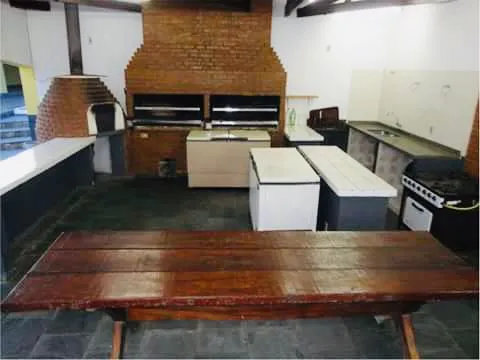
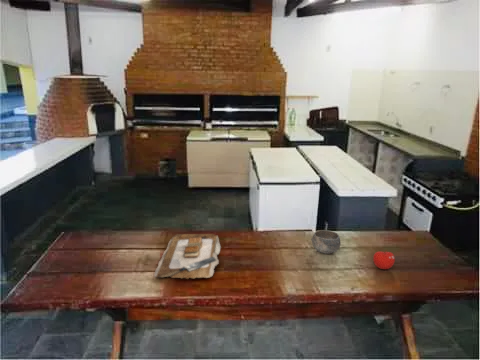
+ fruit [372,249,396,270]
+ bowl [310,229,341,255]
+ cutting board [153,233,222,280]
